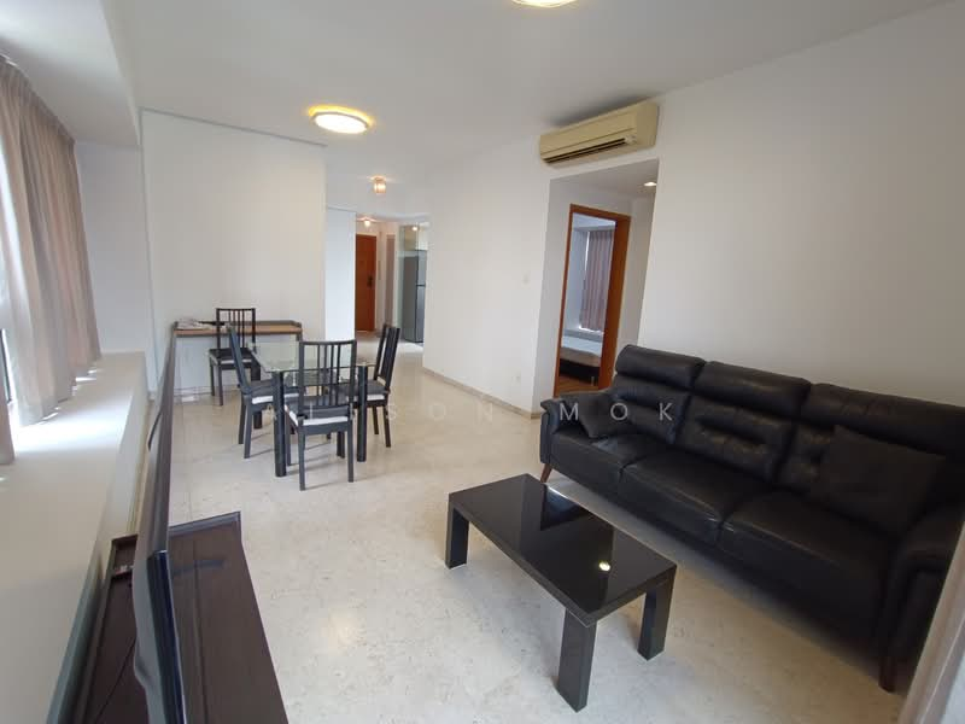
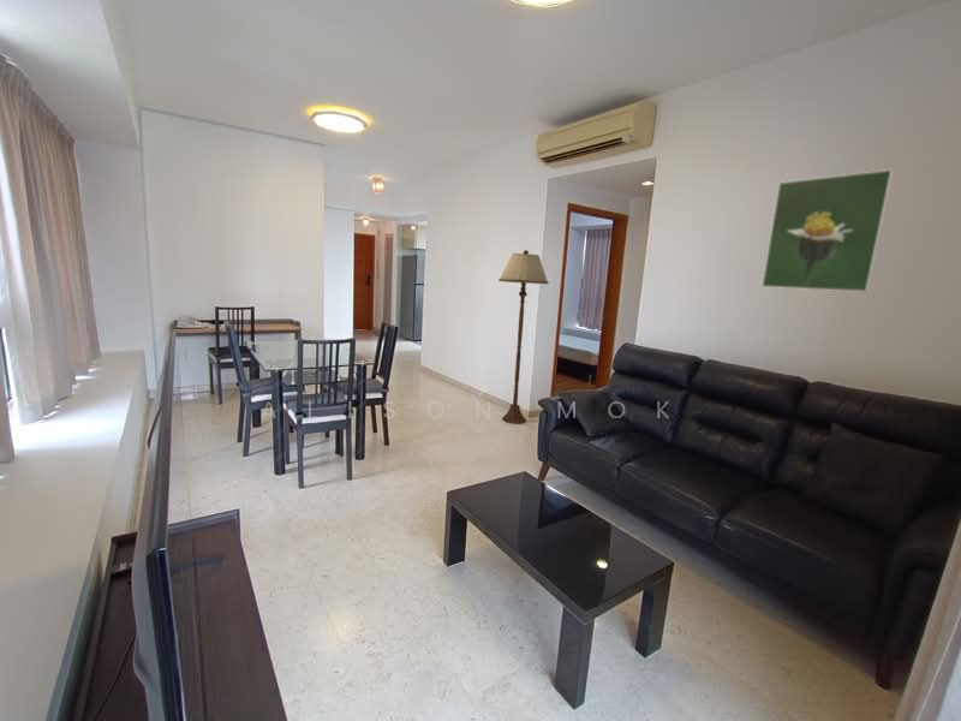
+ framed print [760,168,895,293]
+ floor lamp [497,249,549,425]
